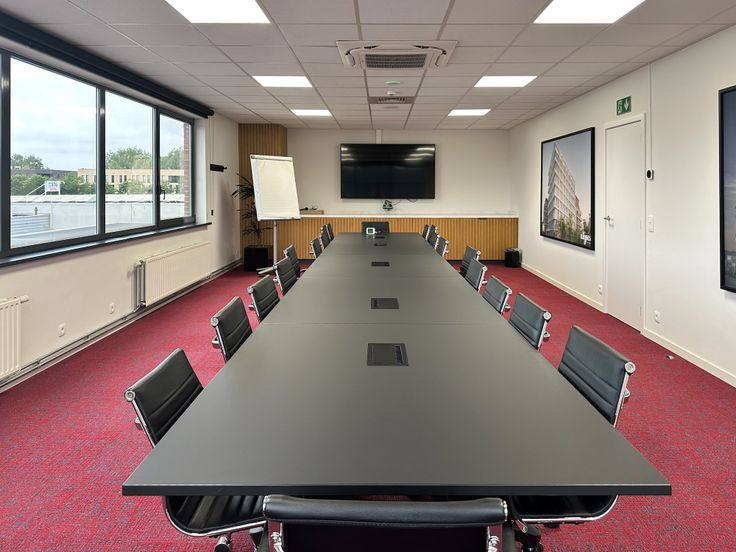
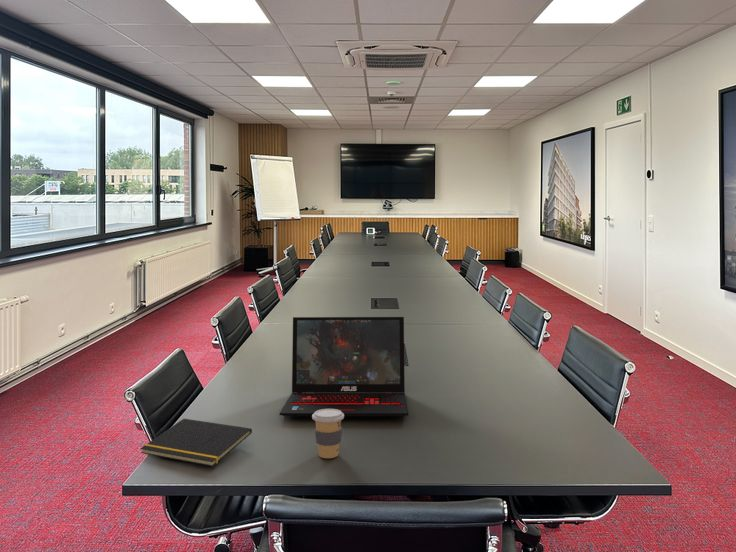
+ laptop [279,316,409,417]
+ coffee cup [311,409,345,459]
+ notepad [139,418,253,468]
